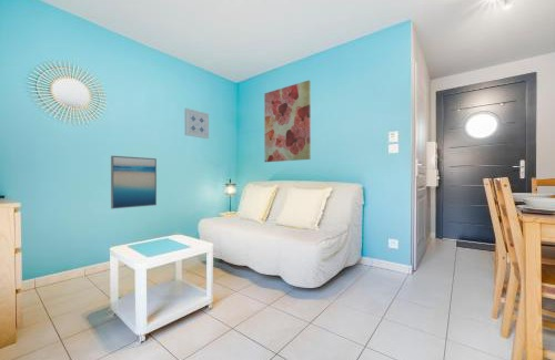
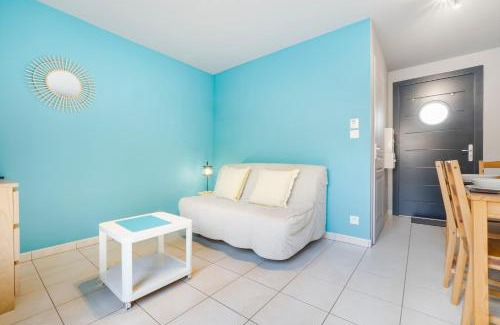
- wall art [184,107,210,140]
- wall art [110,155,158,209]
- wall art [263,79,312,163]
